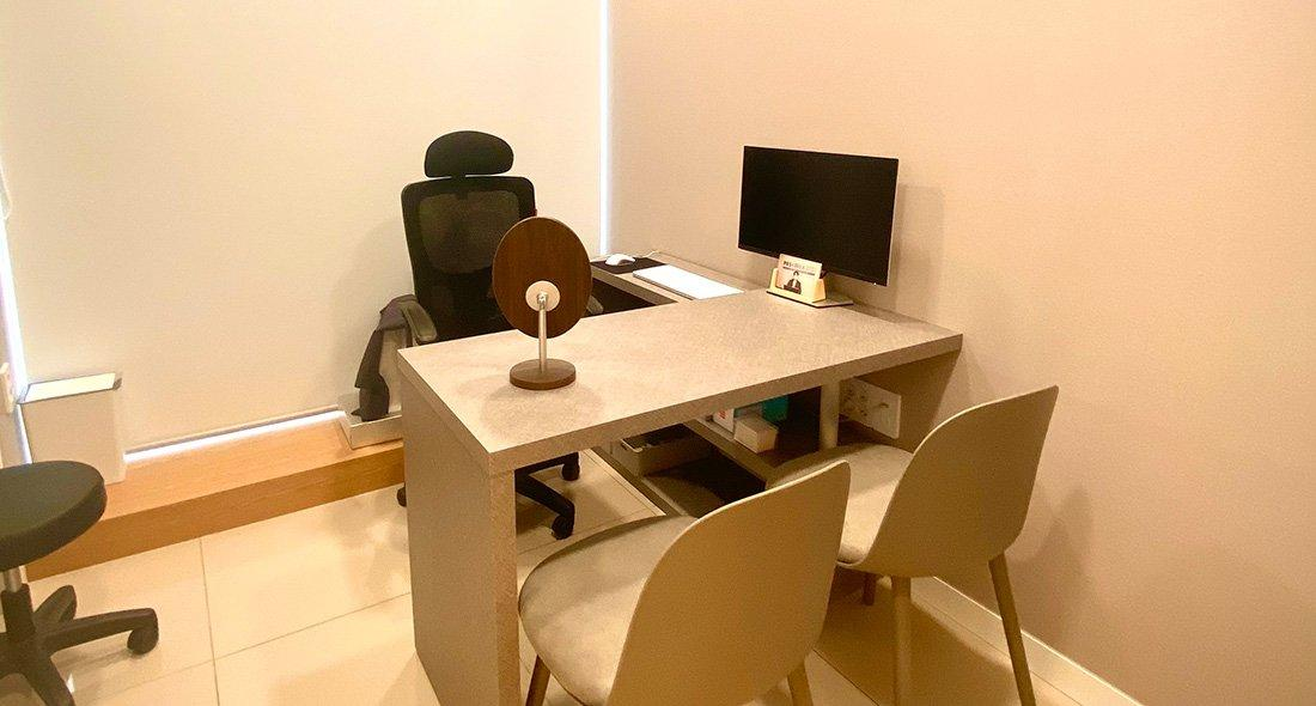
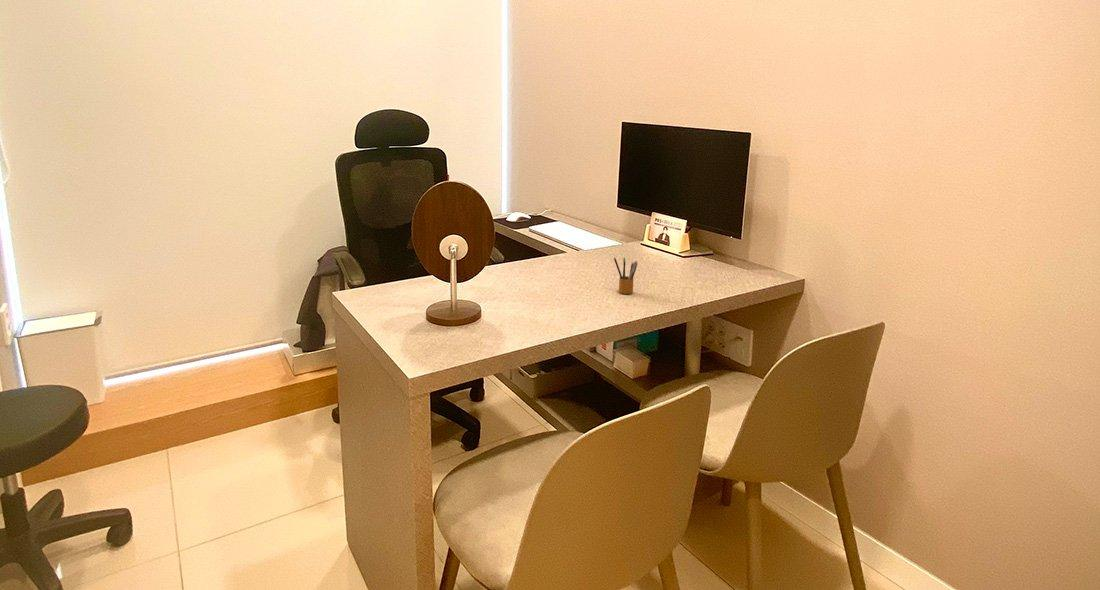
+ pencil box [613,256,639,295]
